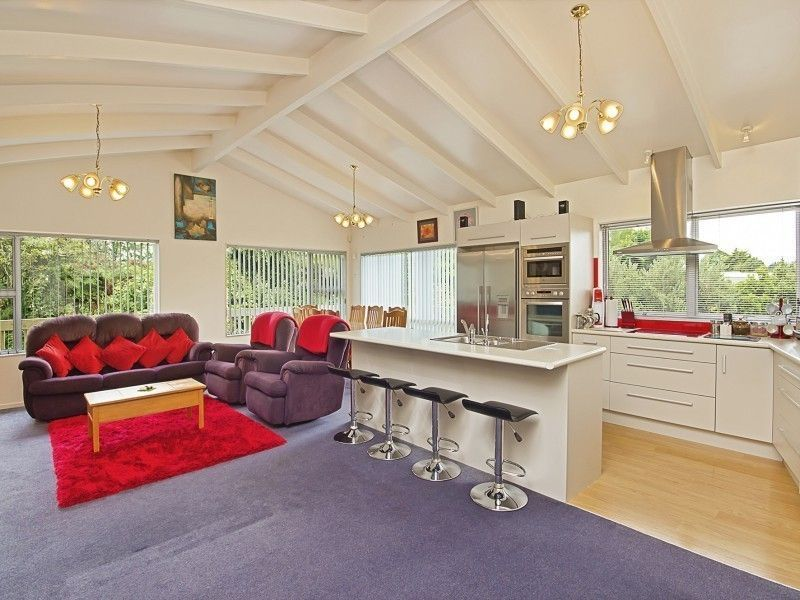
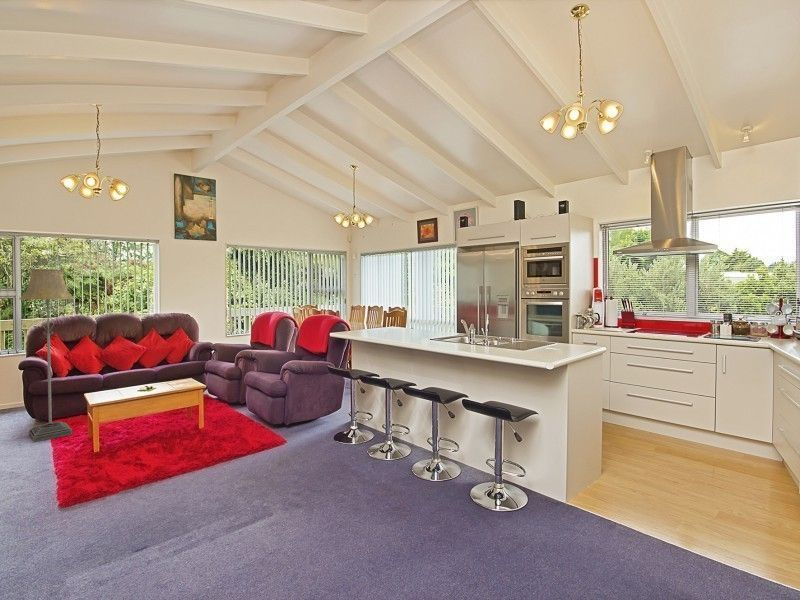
+ floor lamp [18,268,75,443]
